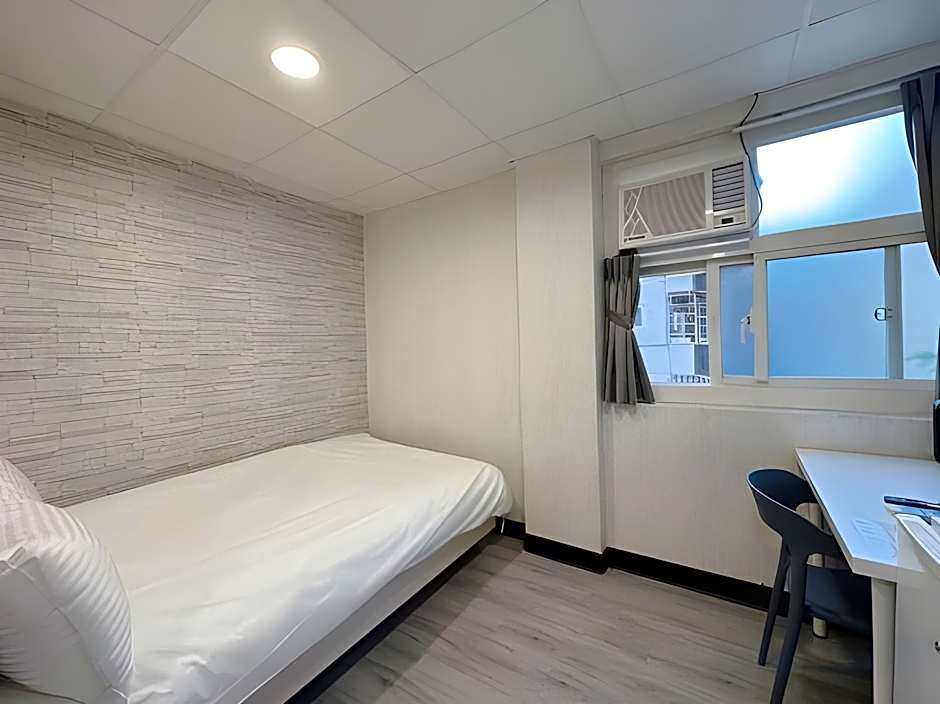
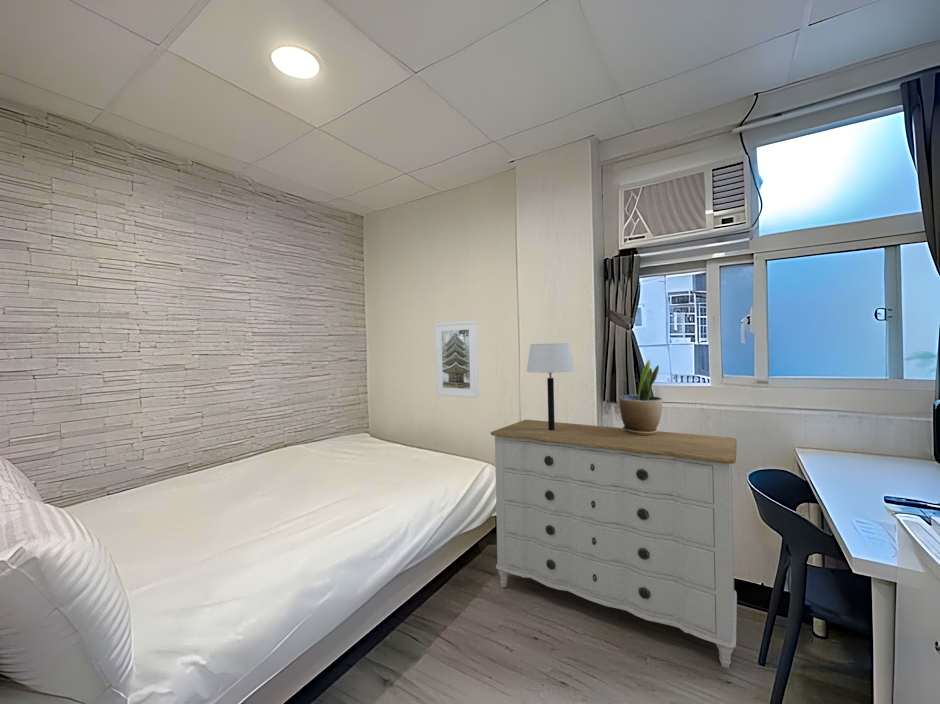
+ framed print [434,319,480,399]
+ dresser [490,419,738,669]
+ potted plant [618,359,663,435]
+ table lamp [526,342,576,430]
